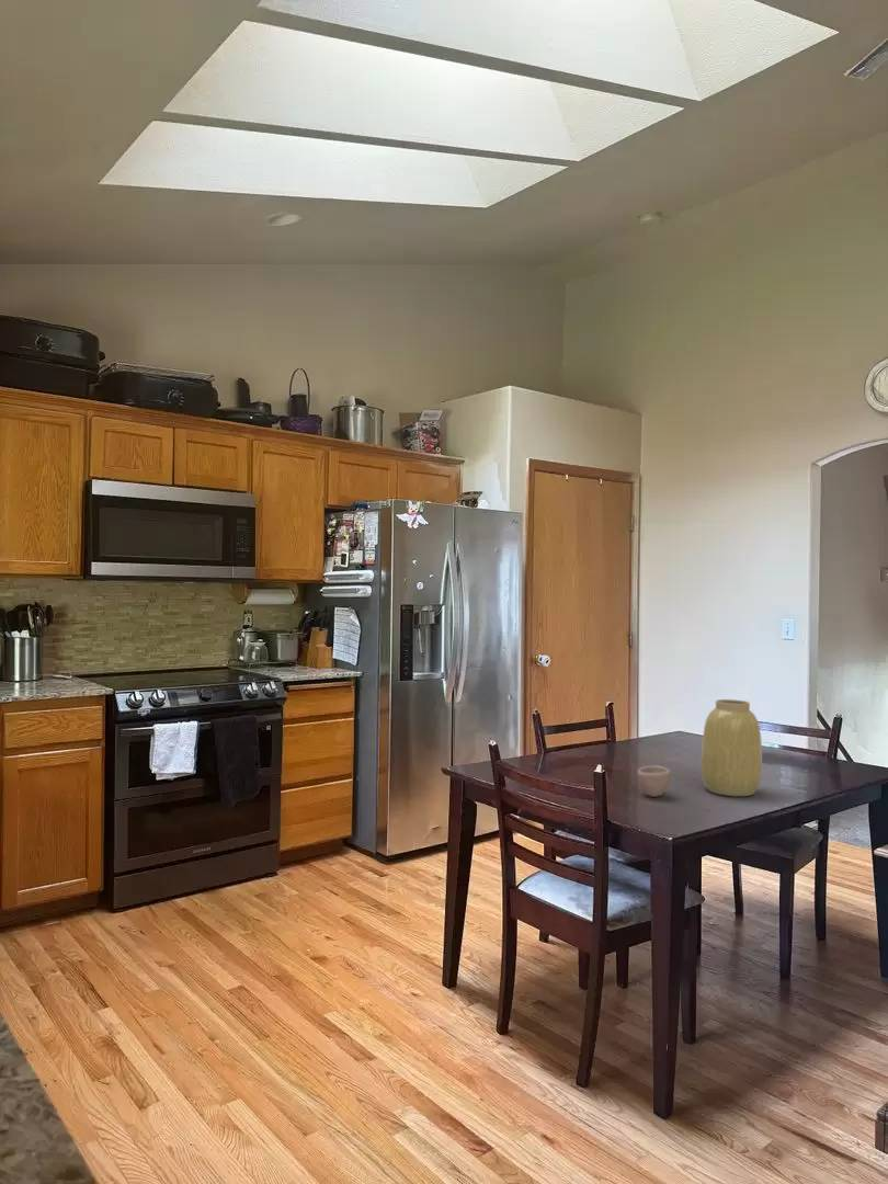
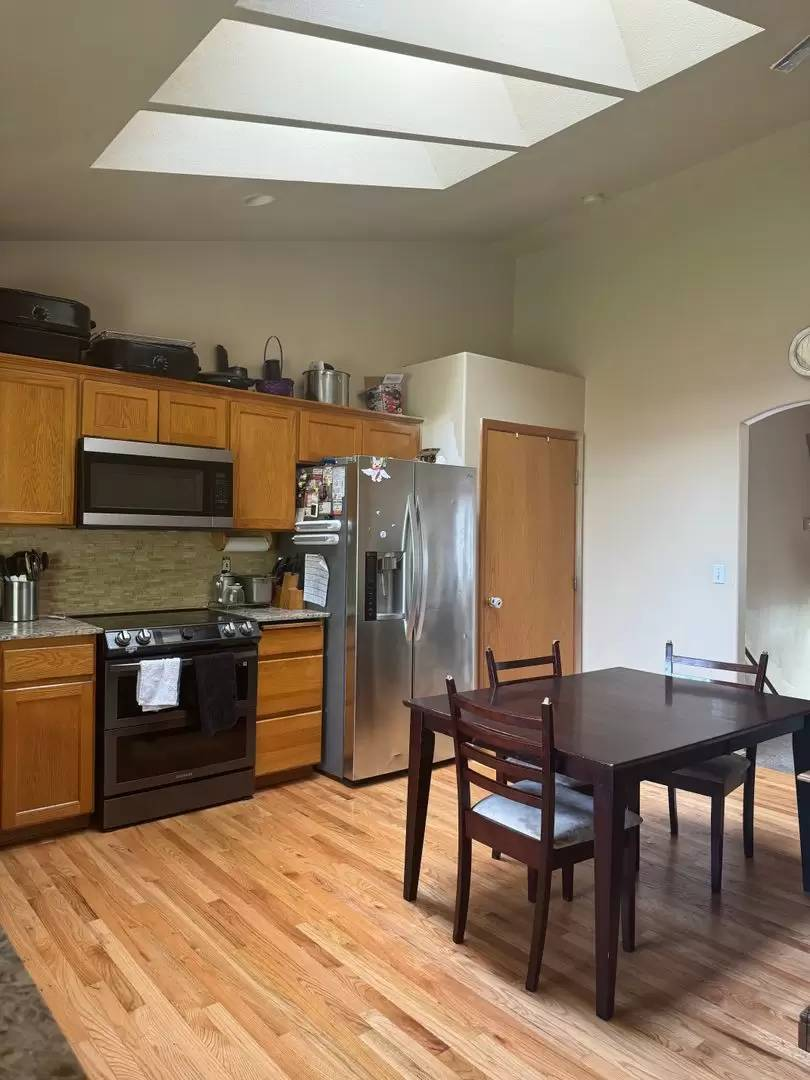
- cup [636,764,672,798]
- vase [701,698,763,797]
